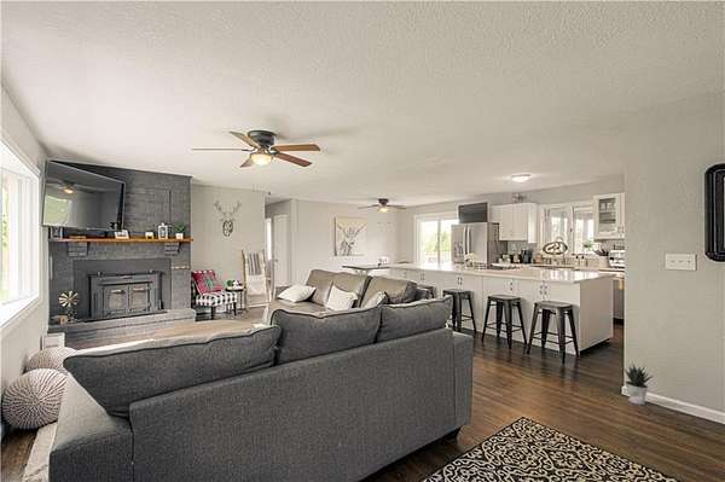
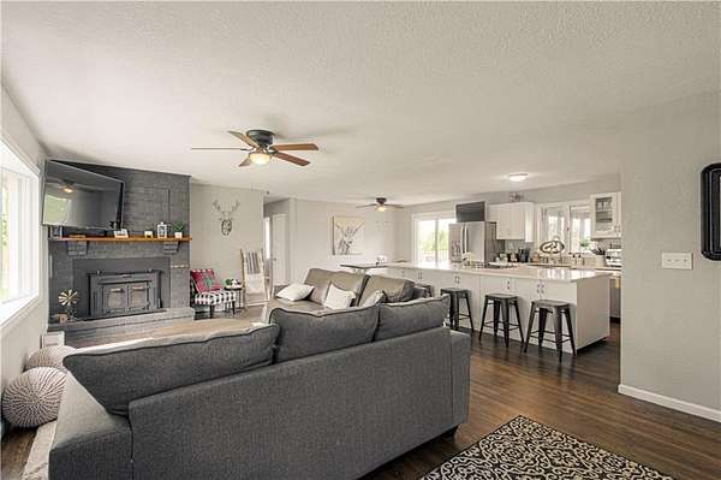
- potted plant [621,362,655,406]
